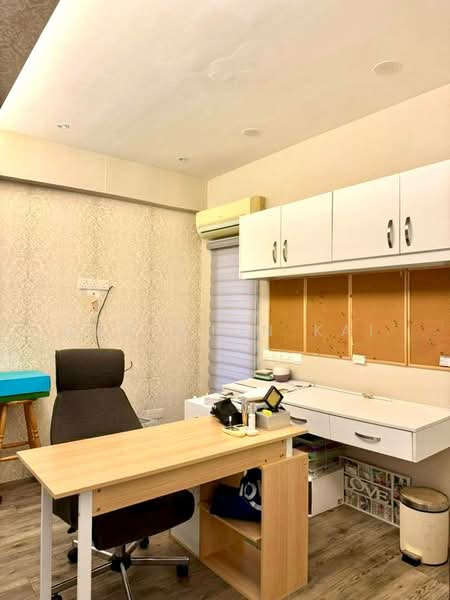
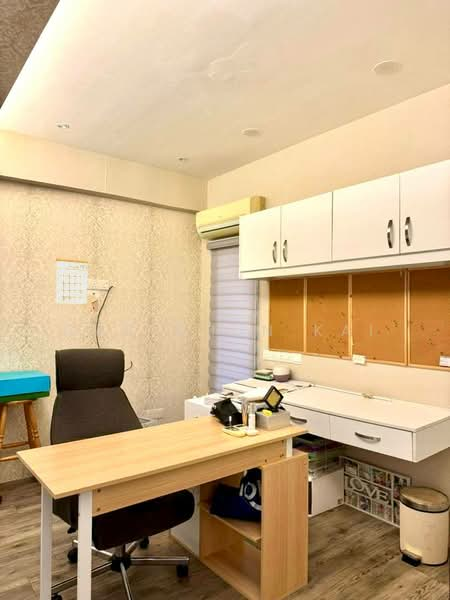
+ calendar [55,248,89,305]
